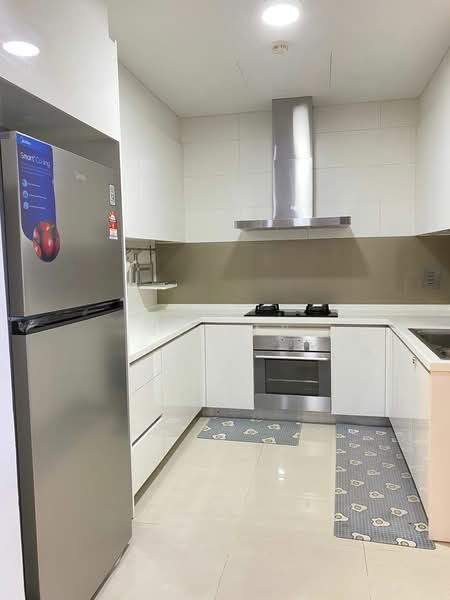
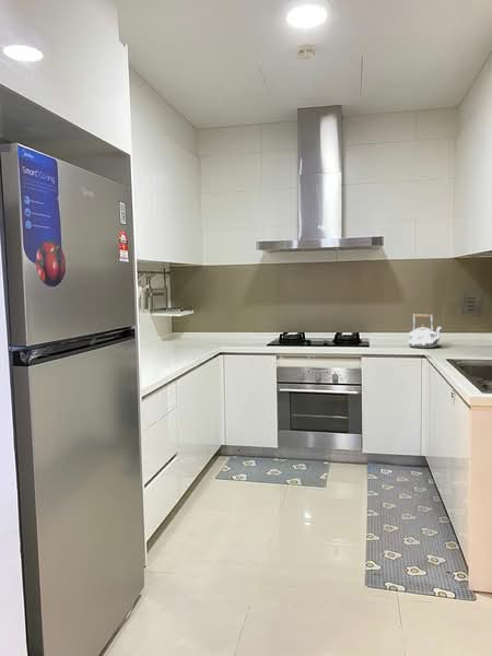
+ kettle [408,313,442,350]
